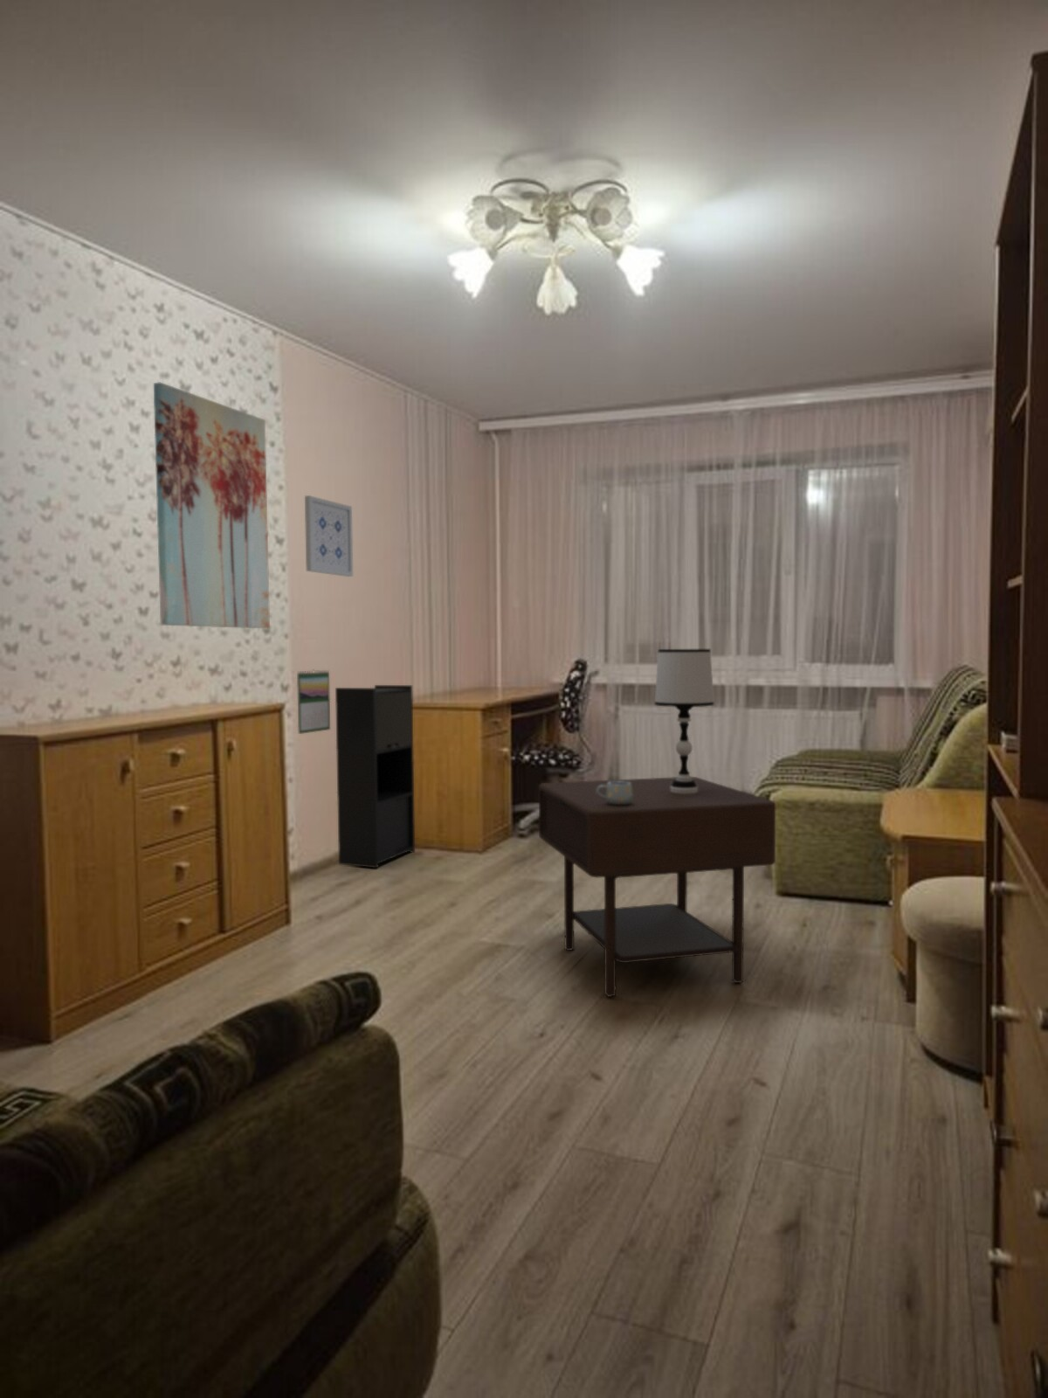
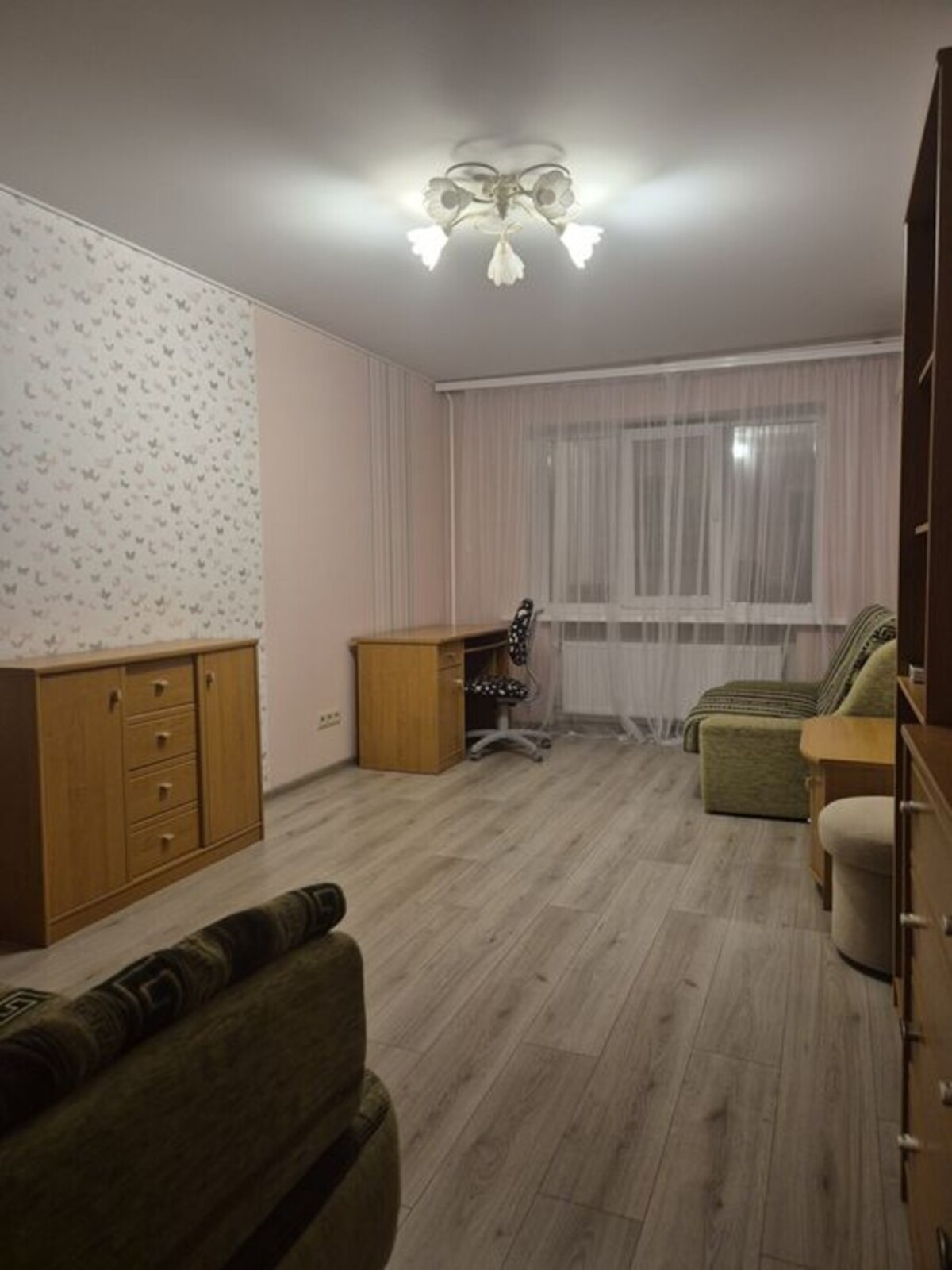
- table lamp [653,648,716,795]
- wall art [153,381,271,629]
- wall art [304,494,353,578]
- mug [597,782,633,805]
- cabinet [335,685,416,869]
- side table [538,776,776,997]
- calendar [296,669,331,735]
